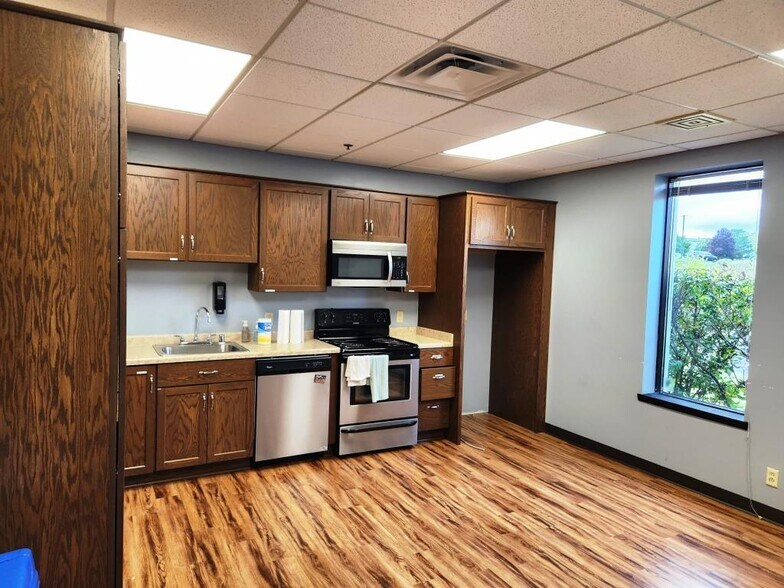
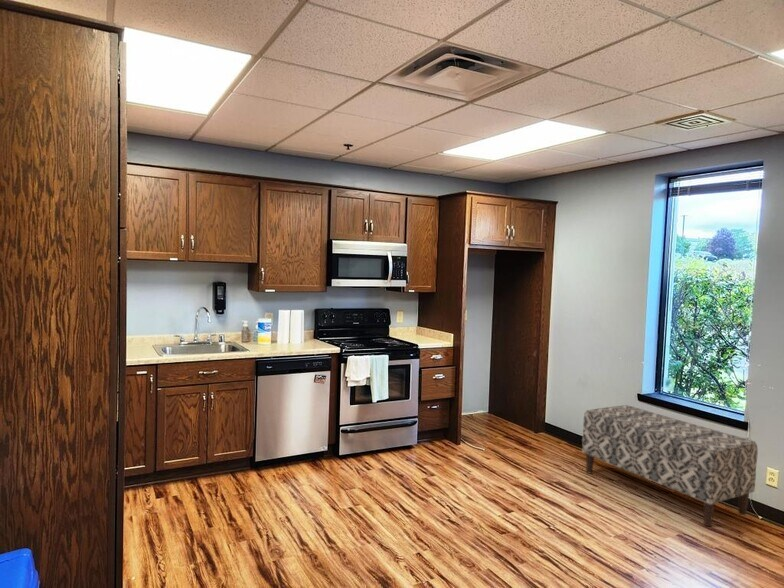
+ bench [581,404,759,527]
